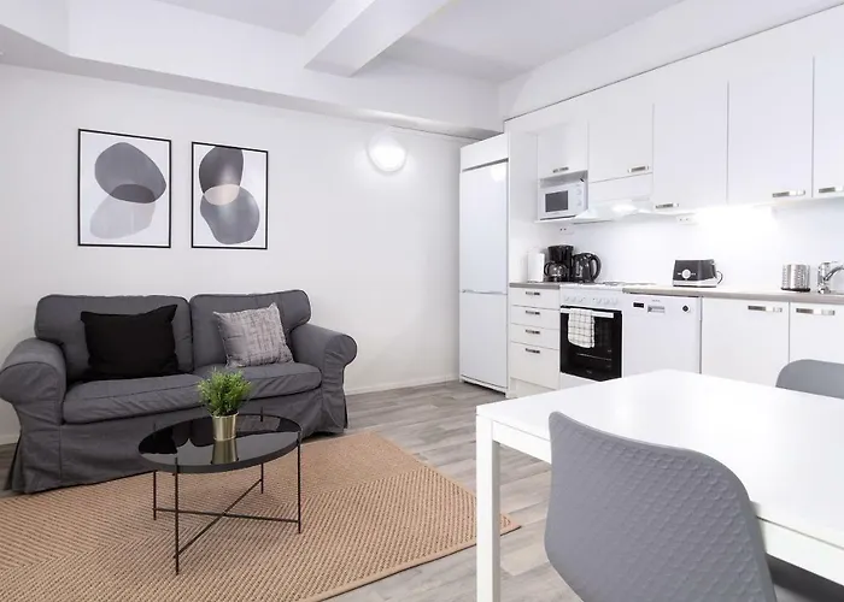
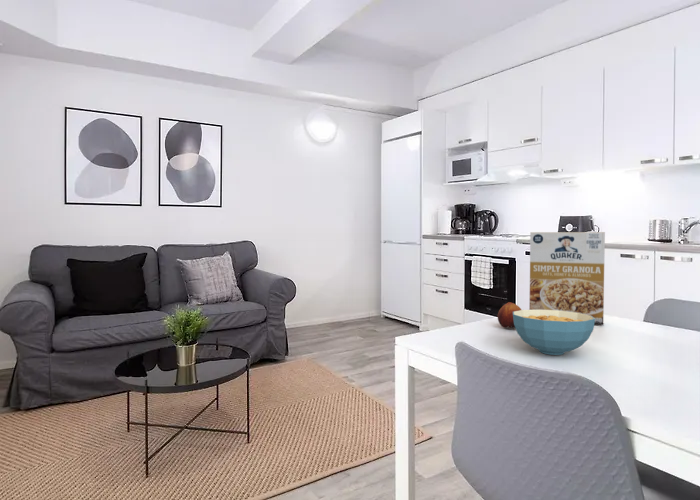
+ cereal box [528,231,606,326]
+ fruit [497,301,522,329]
+ cereal bowl [513,309,595,356]
